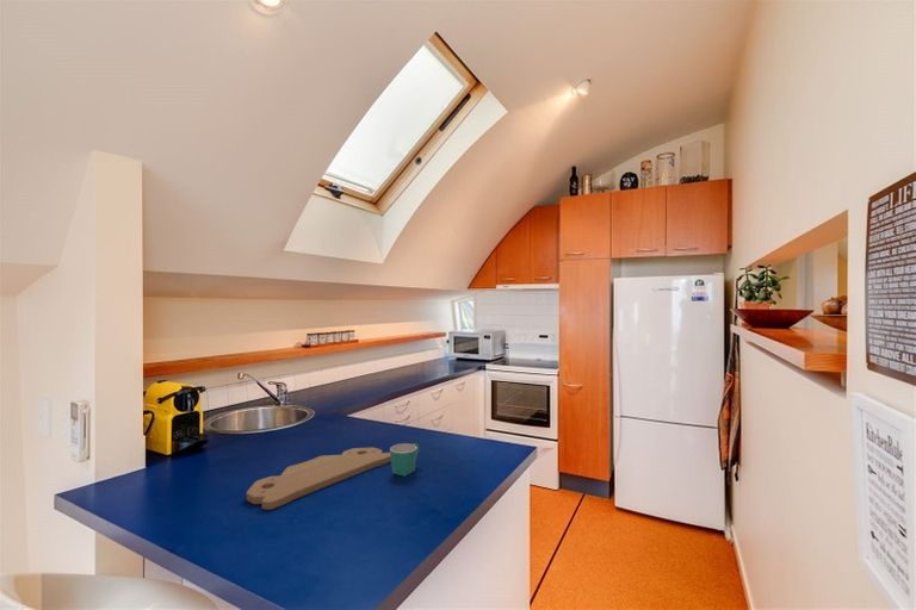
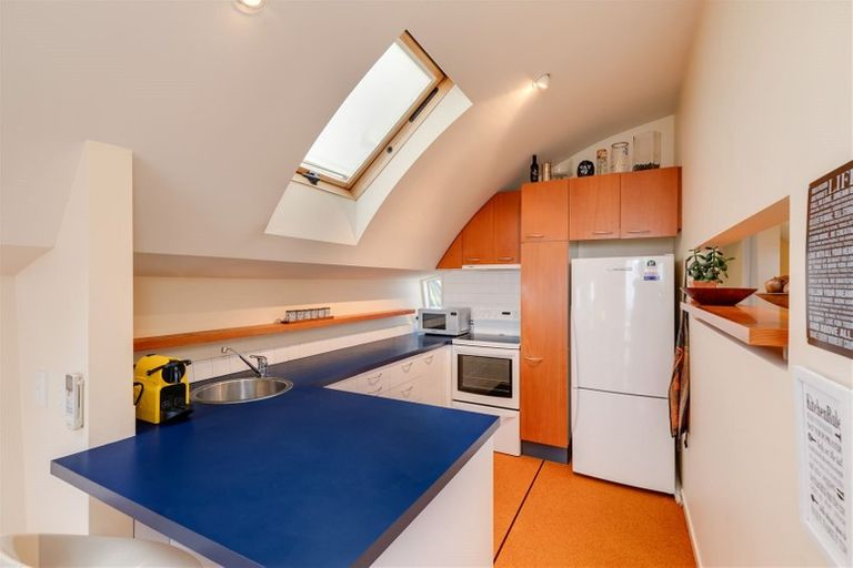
- mug [389,442,421,478]
- cutting board [246,447,391,511]
